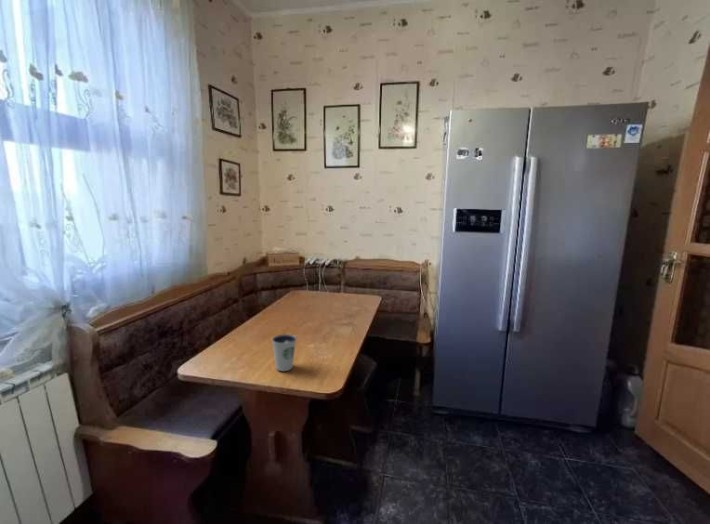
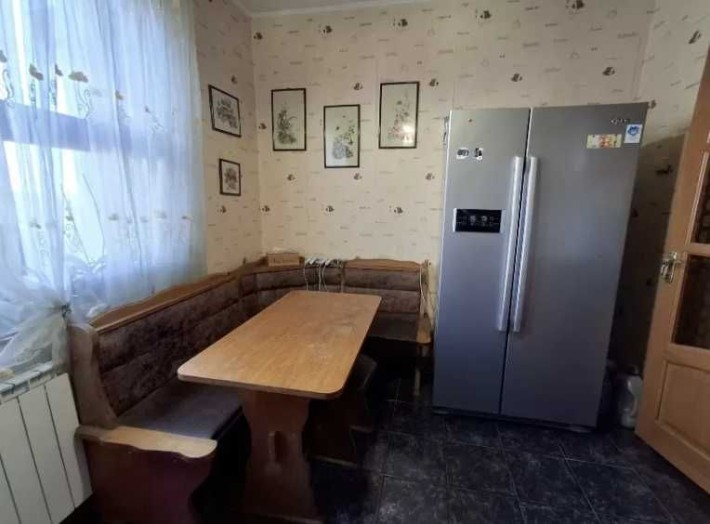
- dixie cup [271,333,298,372]
